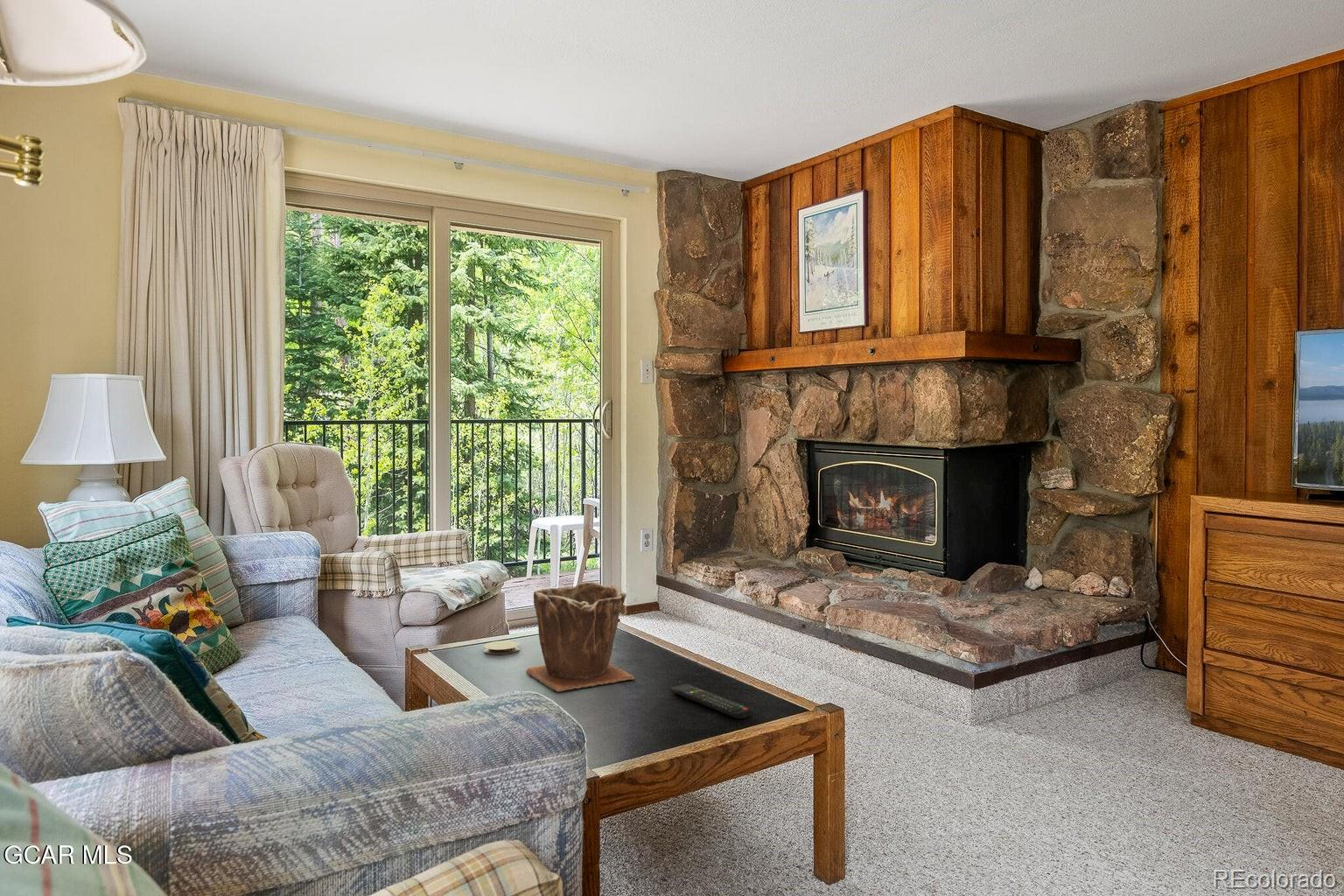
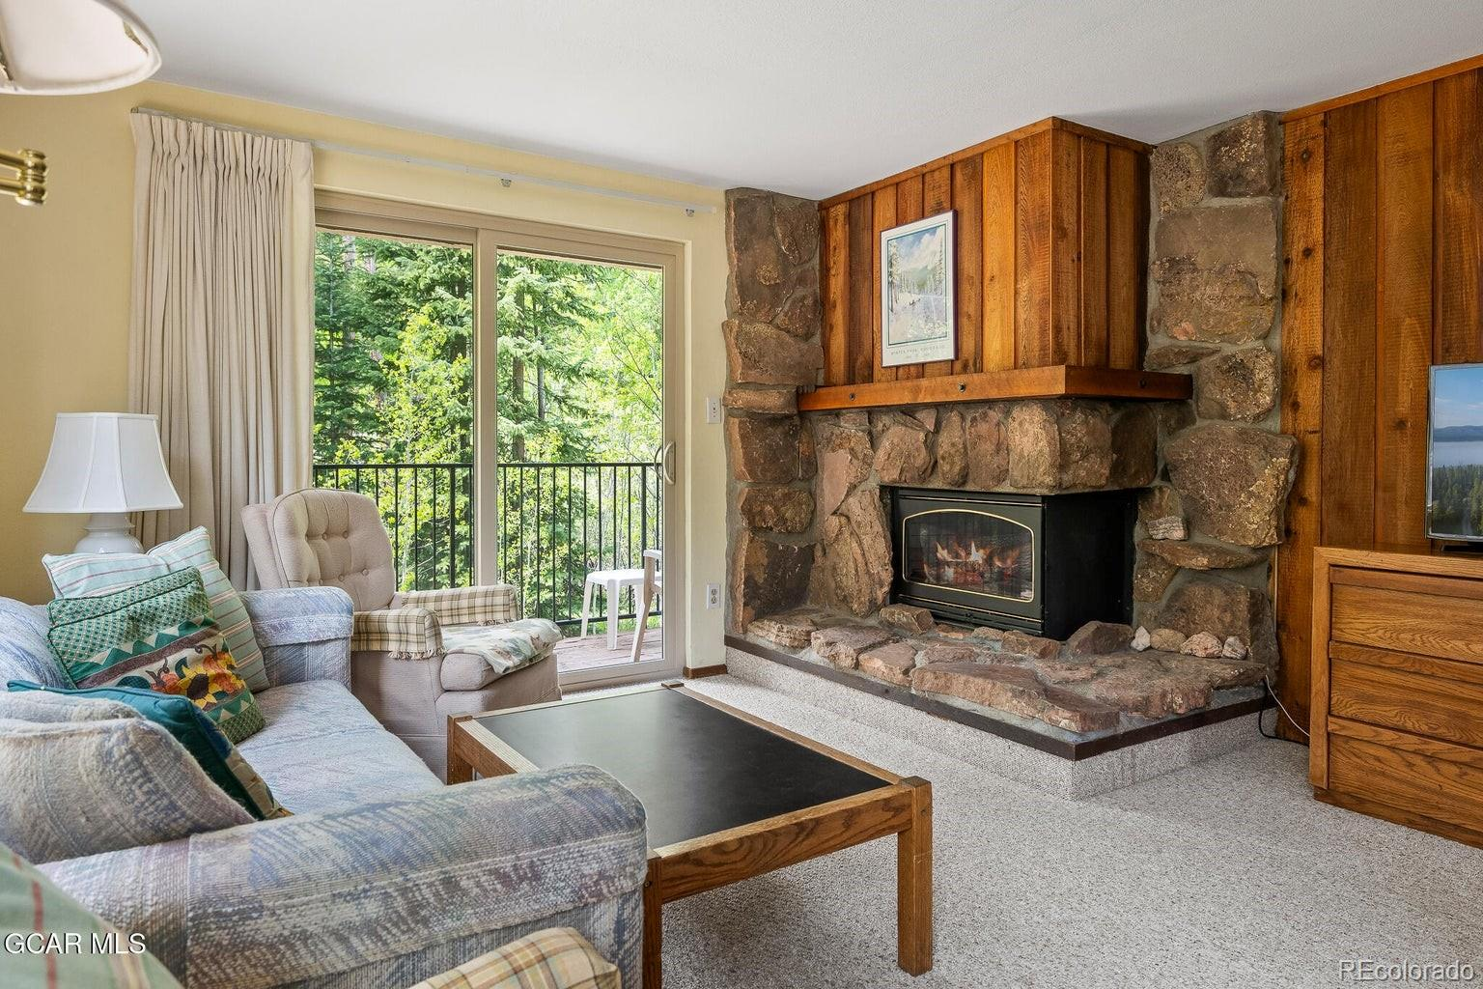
- remote control [669,683,753,720]
- coaster [483,640,521,655]
- plant pot [525,581,635,692]
